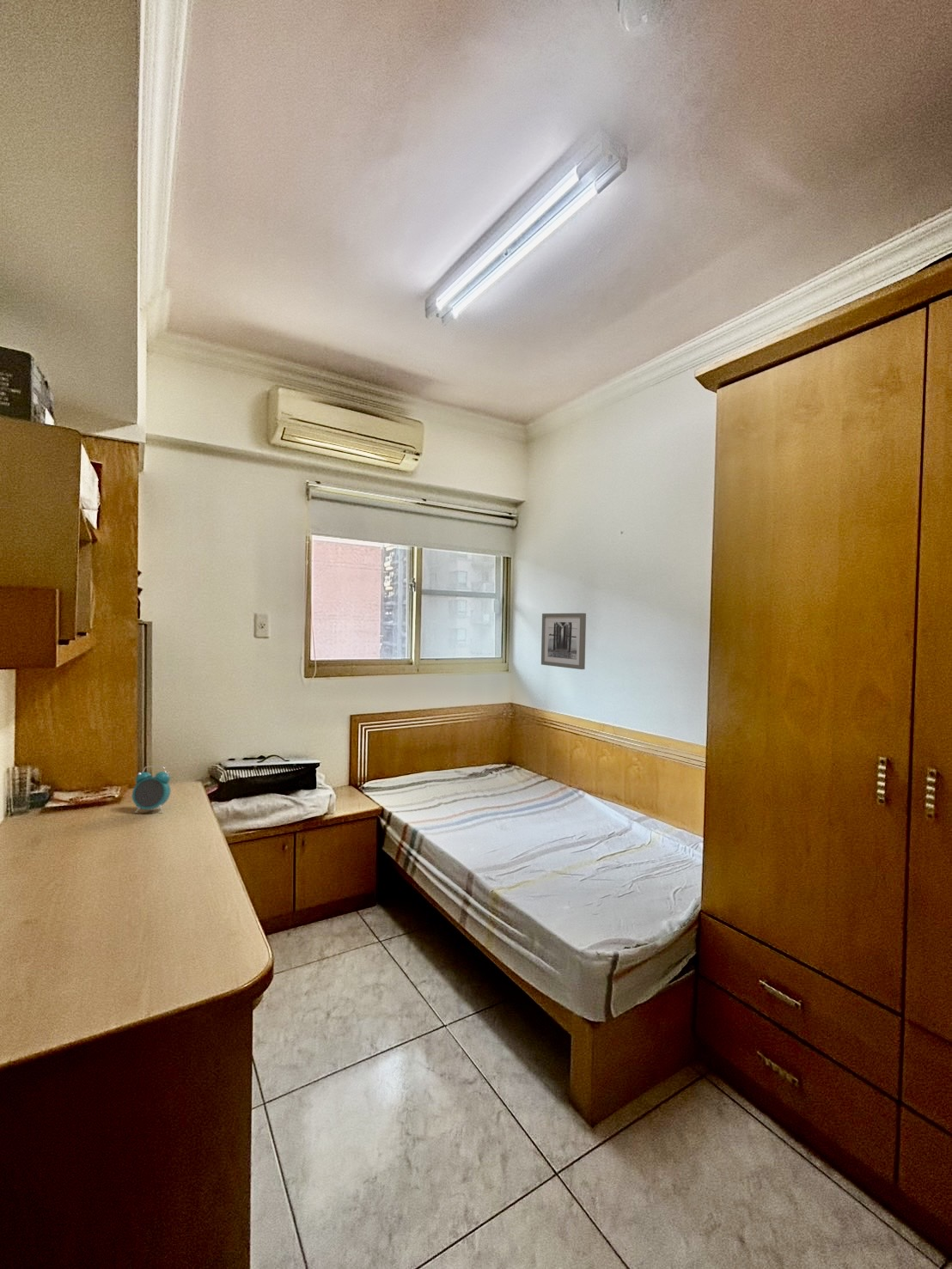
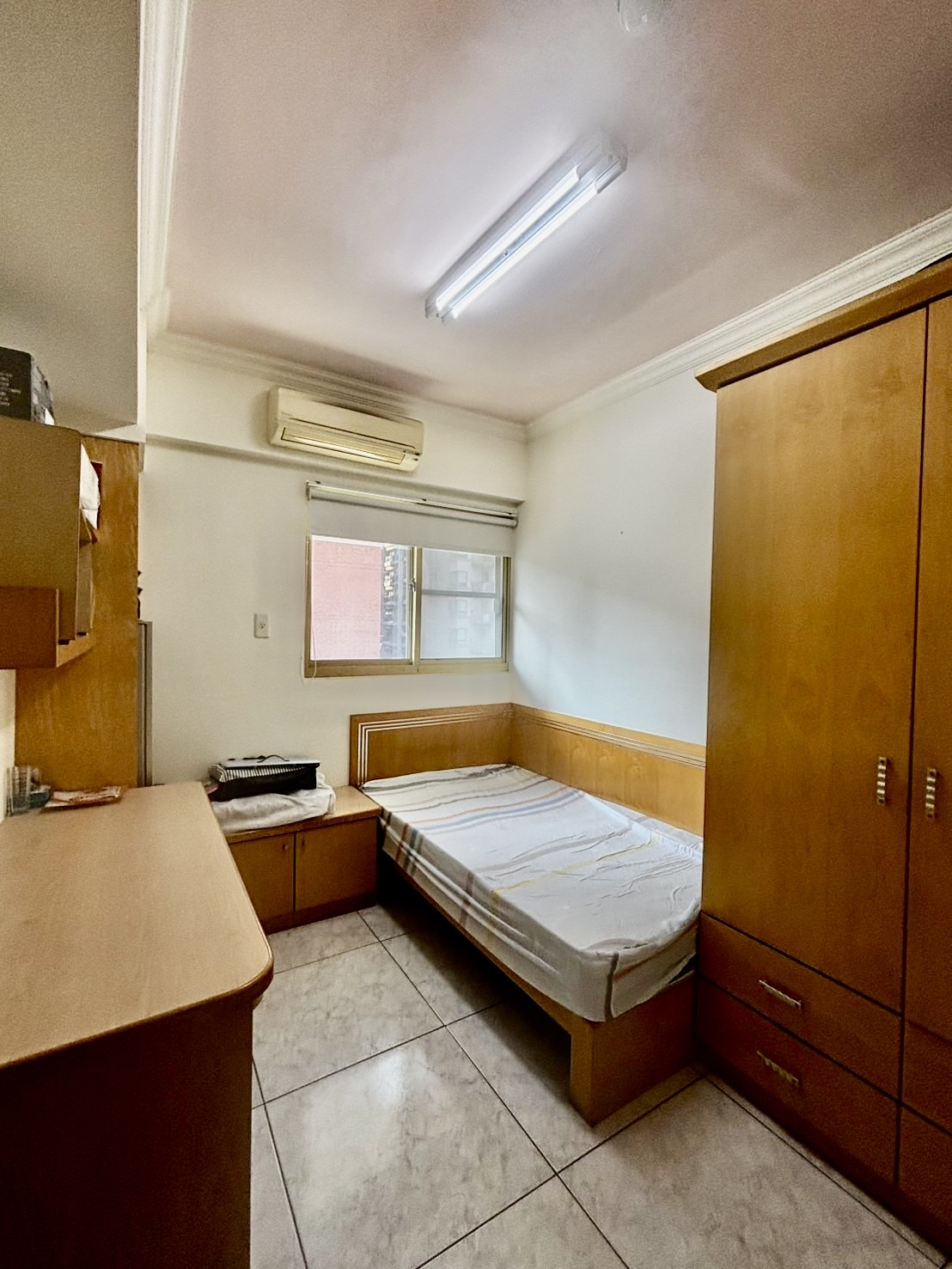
- alarm clock [131,765,171,814]
- wall art [540,613,587,670]
